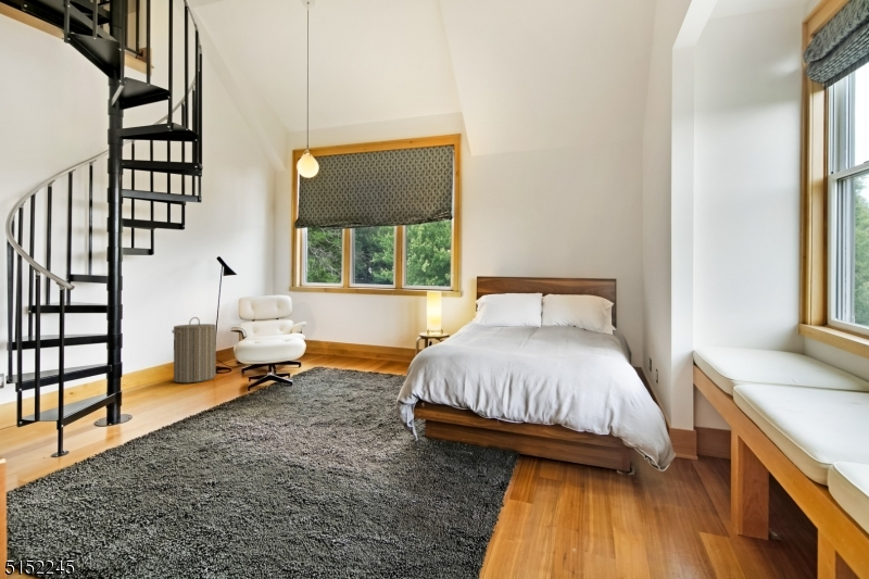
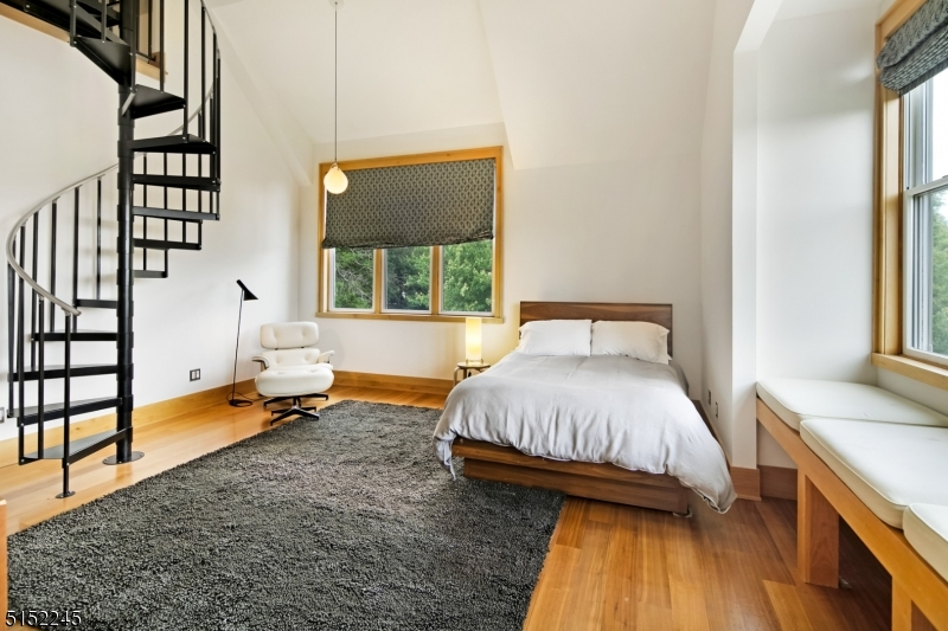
- laundry hamper [171,316,217,383]
